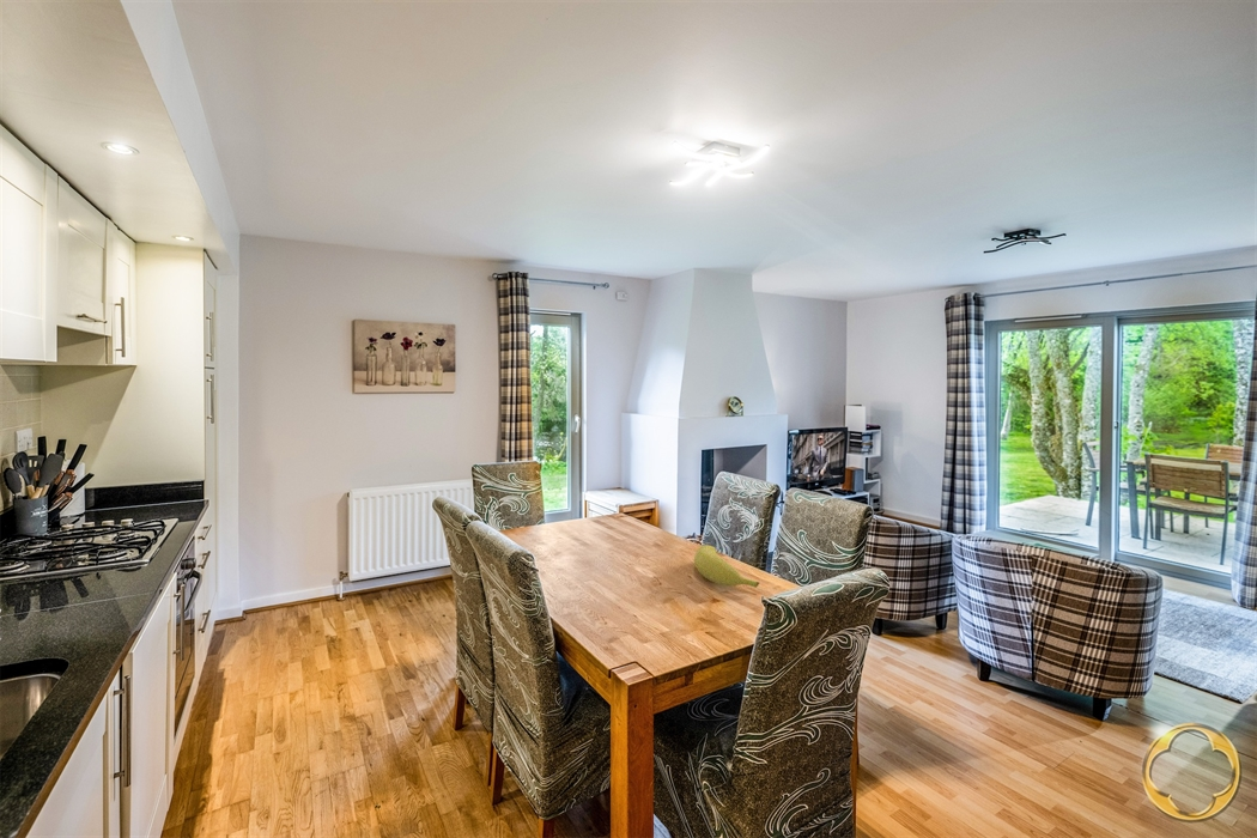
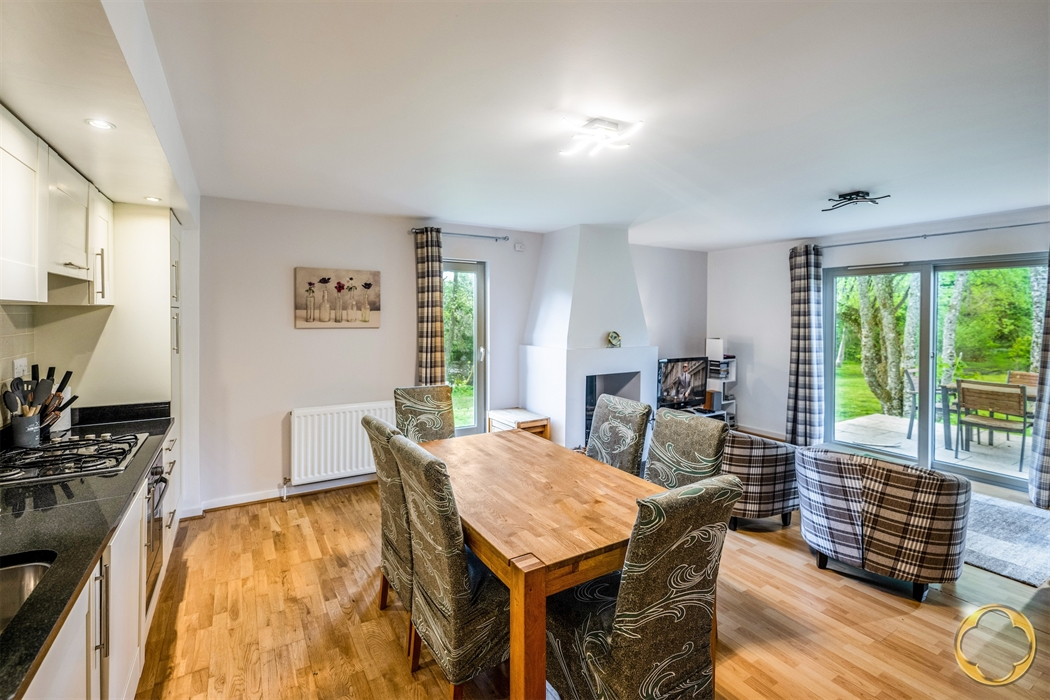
- fruit [693,544,760,589]
